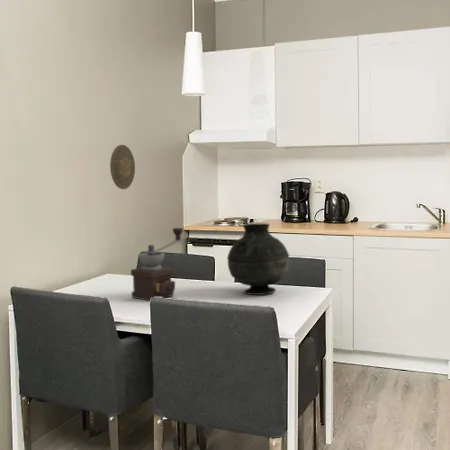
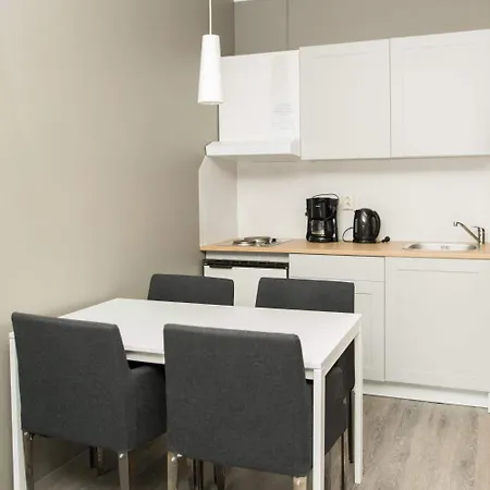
- vase [226,222,290,296]
- coffee grinder [130,227,184,302]
- decorative plate [109,144,136,190]
